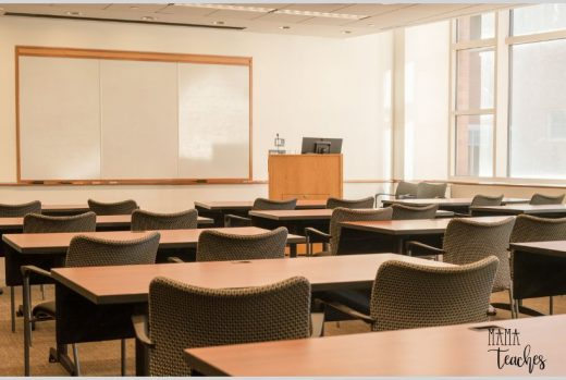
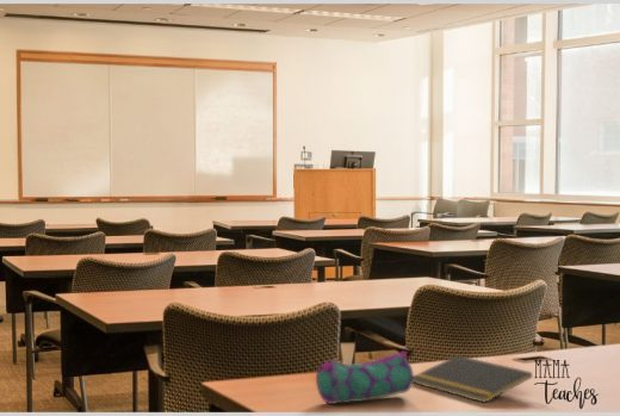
+ pencil case [315,350,415,405]
+ notepad [413,354,533,404]
